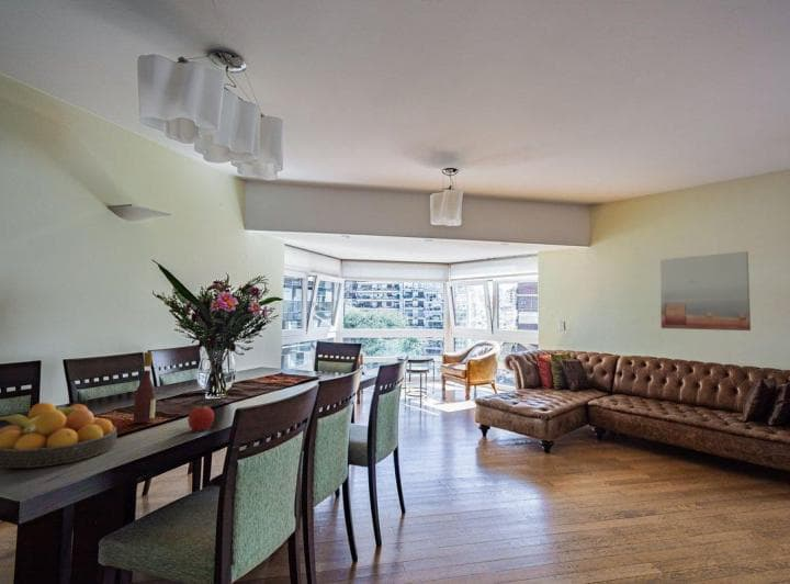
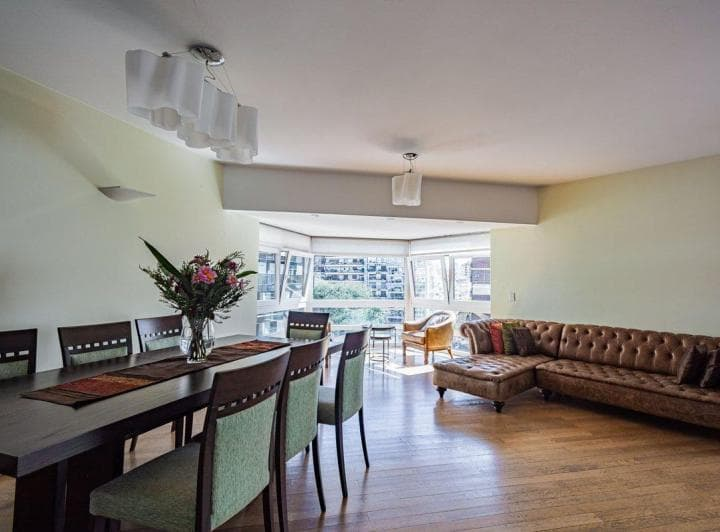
- apple [187,404,215,431]
- wall art [659,250,752,332]
- wine bottle [132,351,157,424]
- fruit bowl [0,402,119,469]
